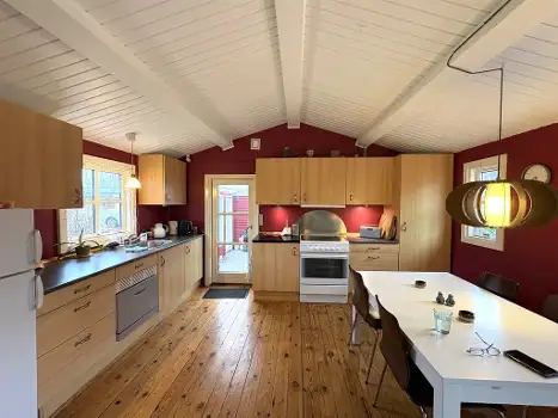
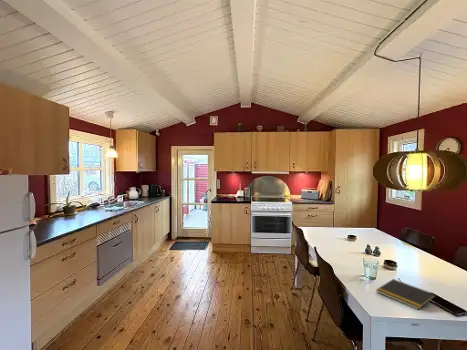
+ notepad [375,278,436,310]
